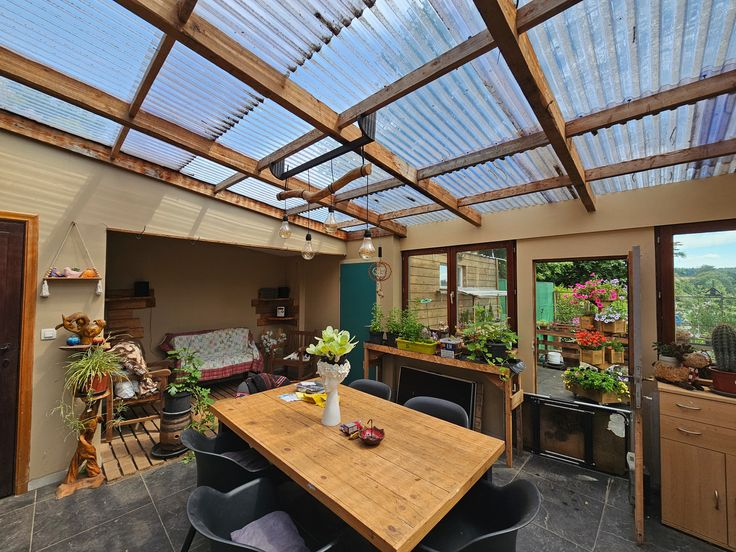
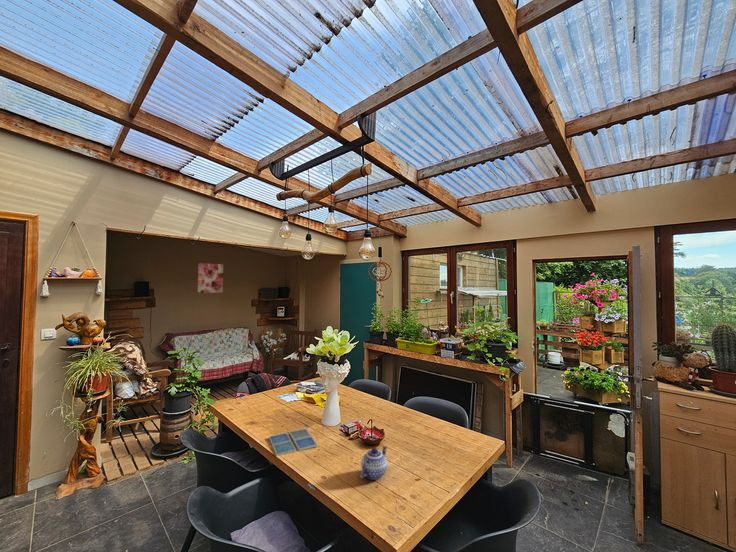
+ wall art [197,262,224,294]
+ teapot [359,445,388,481]
+ drink coaster [268,428,318,457]
